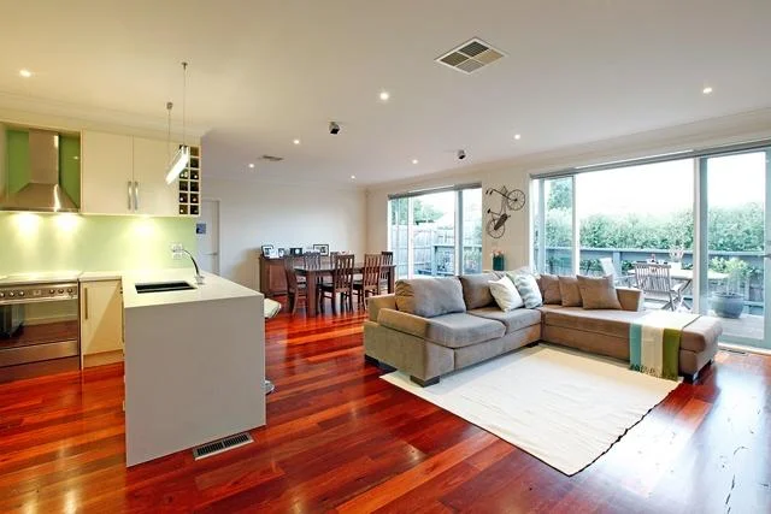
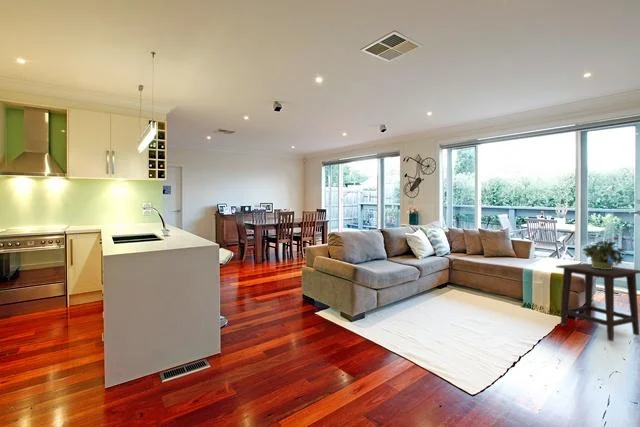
+ side table [555,262,640,343]
+ potted plant [581,236,627,269]
